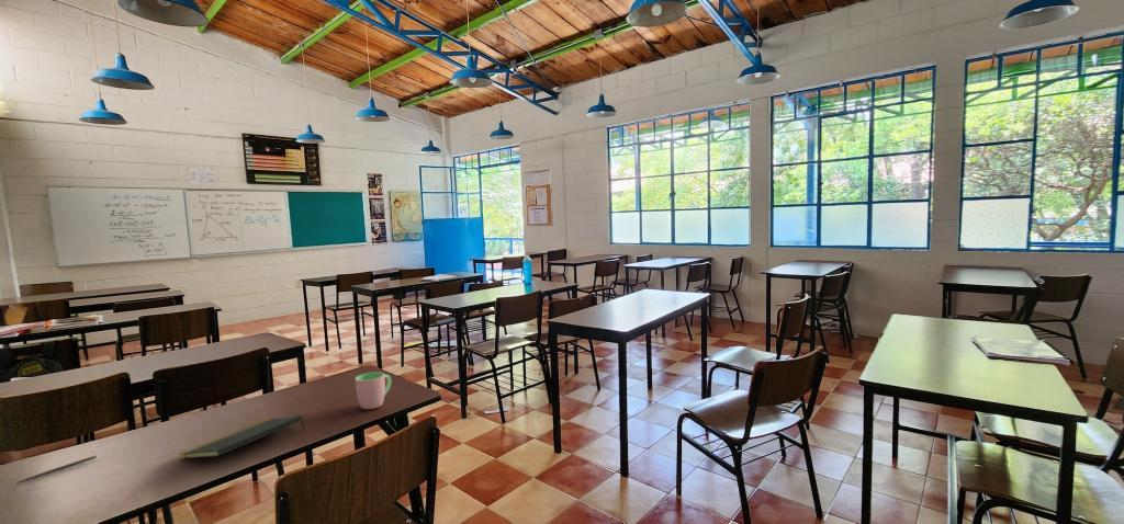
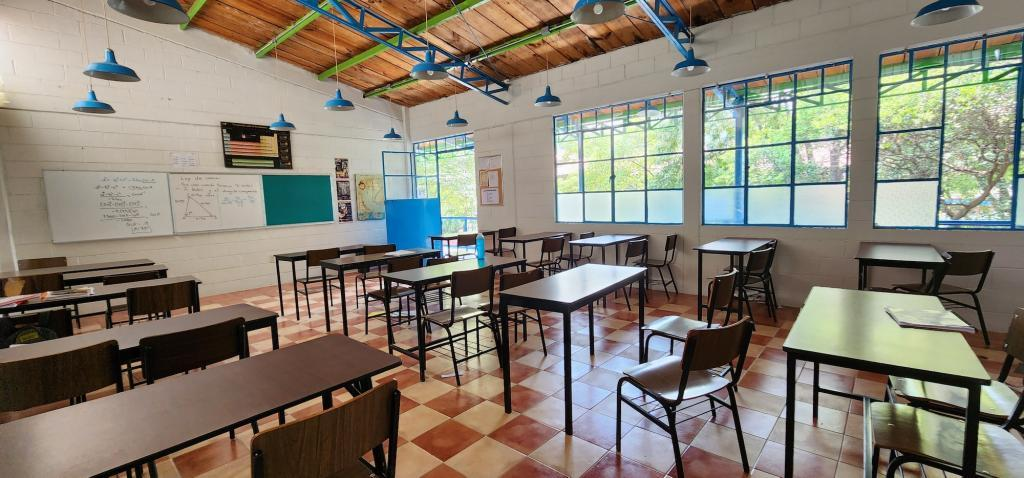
- pen [14,455,98,485]
- cup [355,372,392,410]
- notepad [179,414,305,460]
